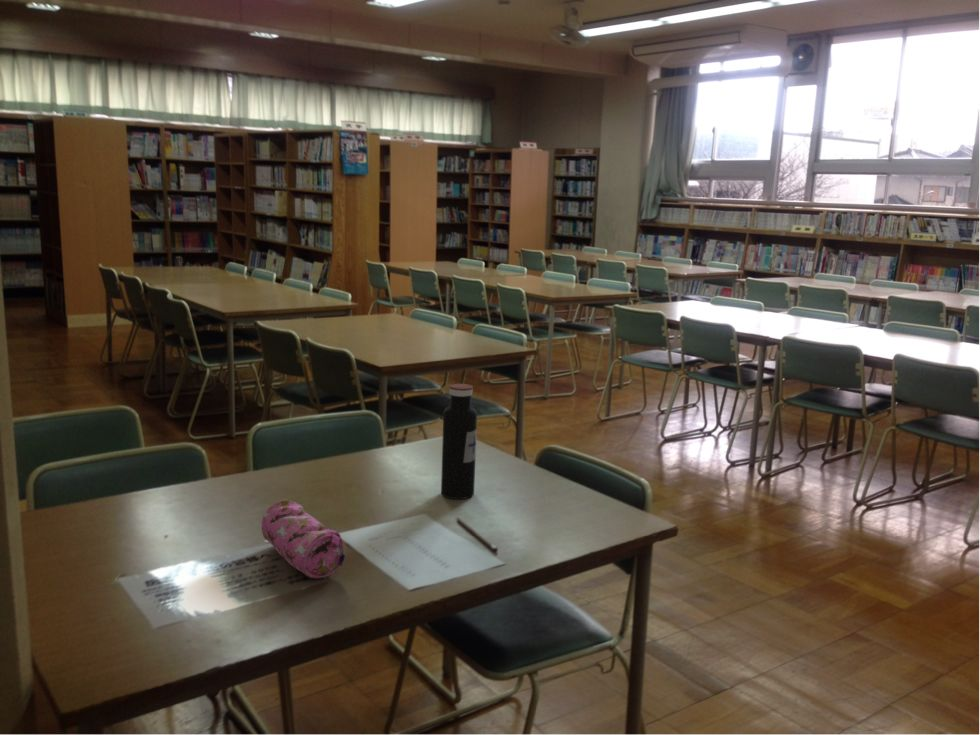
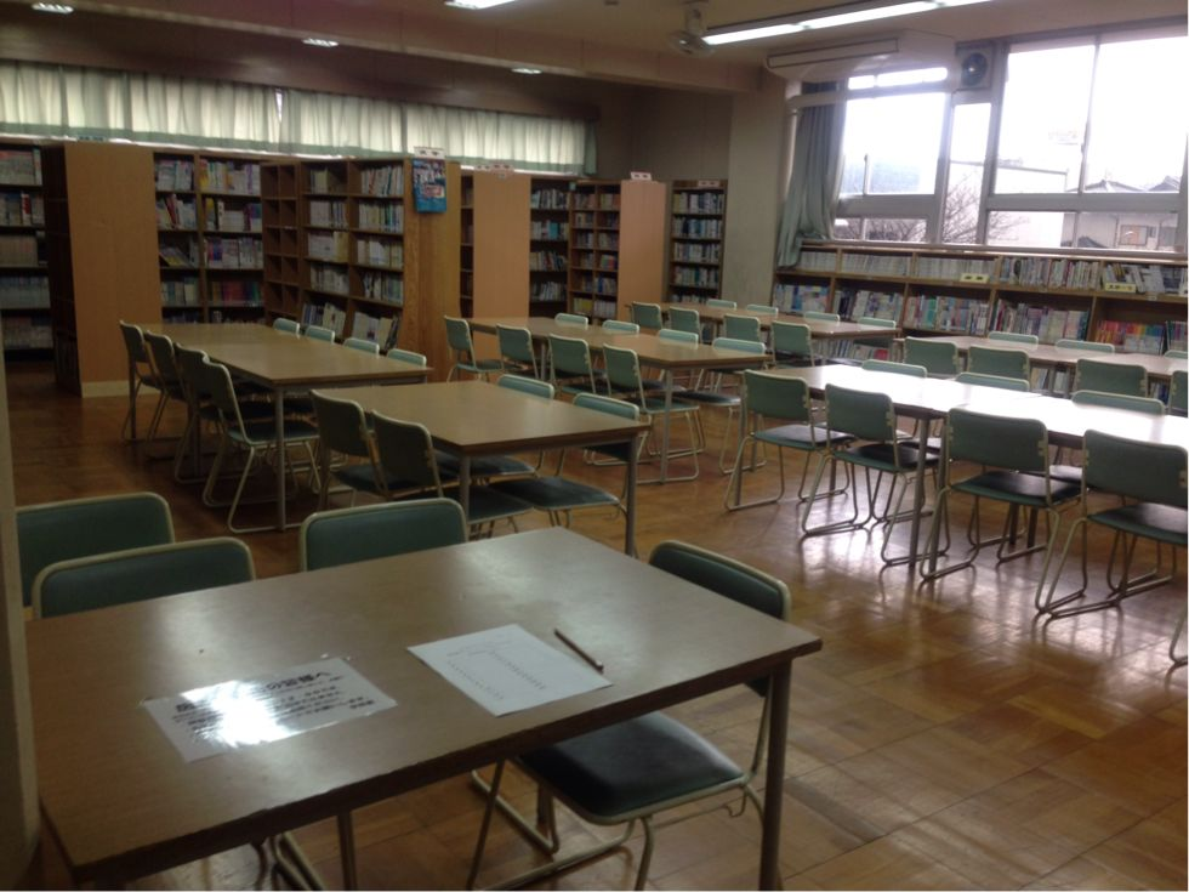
- water bottle [440,383,478,500]
- pencil case [261,499,346,579]
